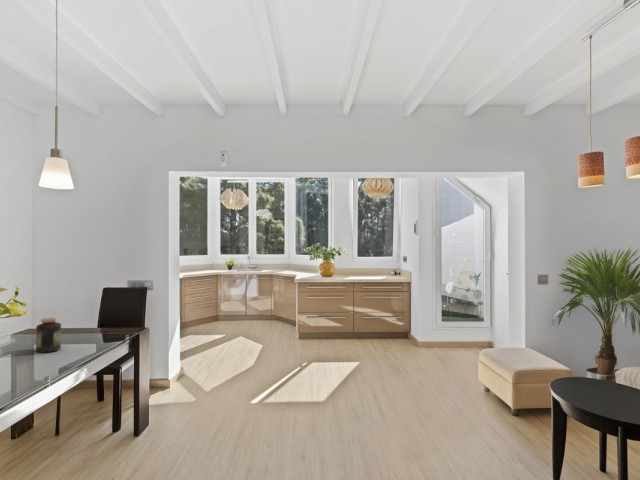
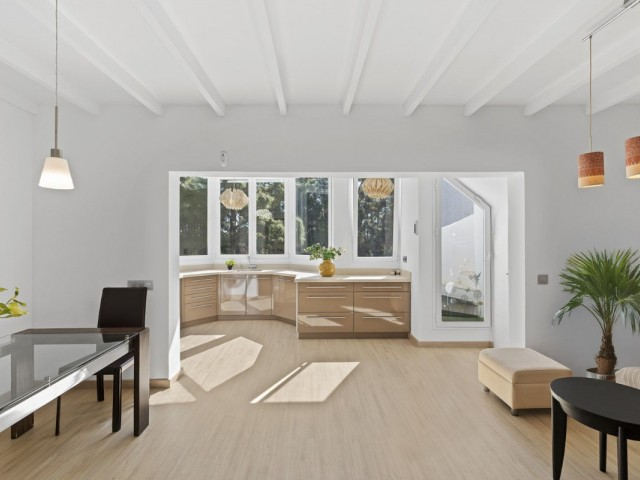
- jar [35,317,62,353]
